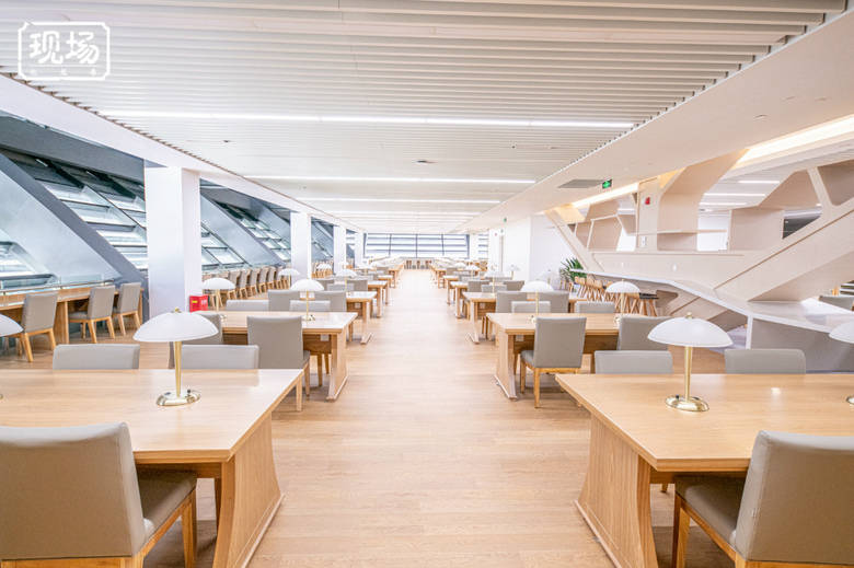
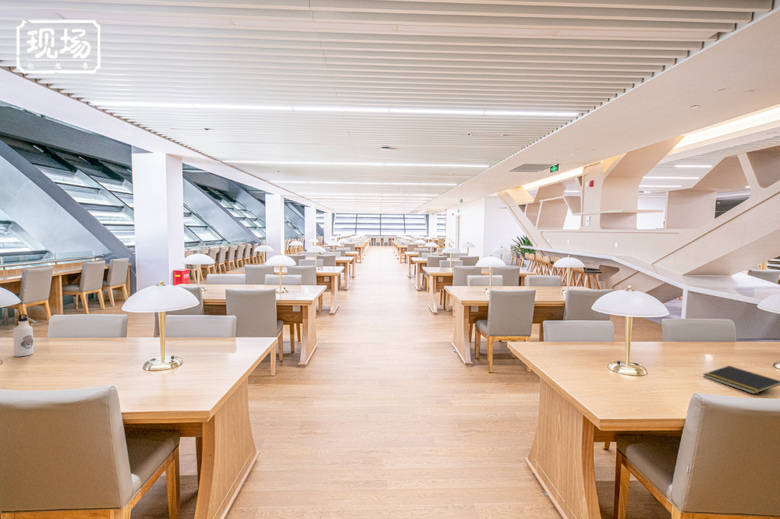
+ water bottle [12,313,38,357]
+ notepad [702,365,780,395]
